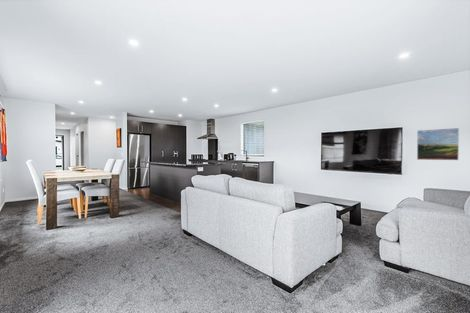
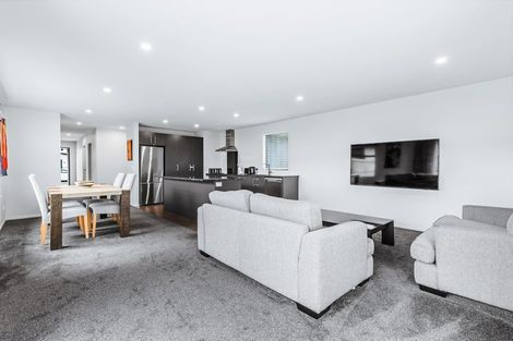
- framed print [416,127,460,161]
